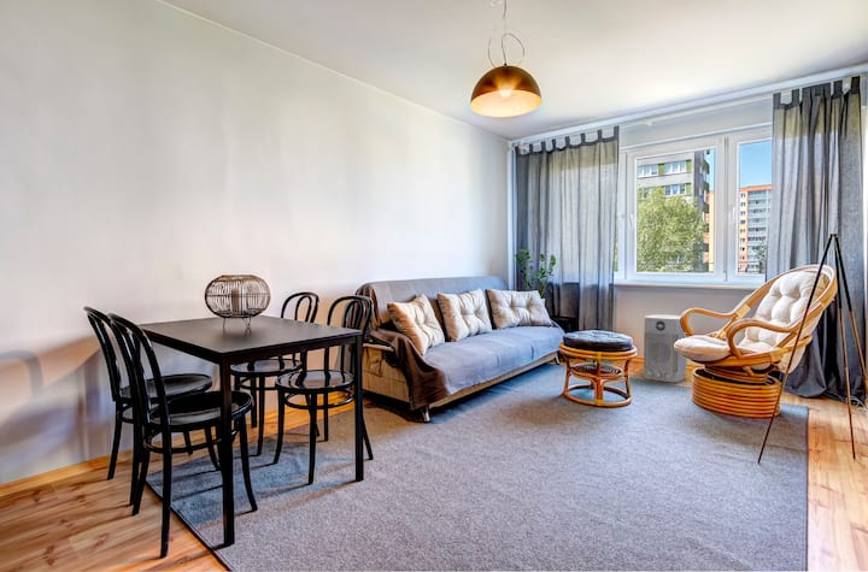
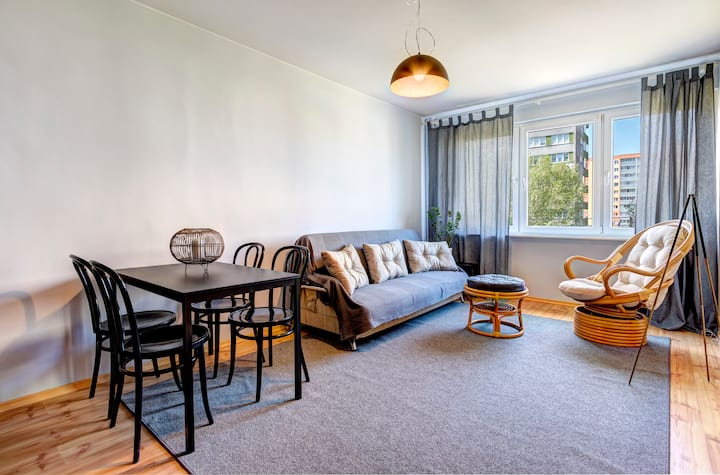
- air purifier [643,314,688,384]
